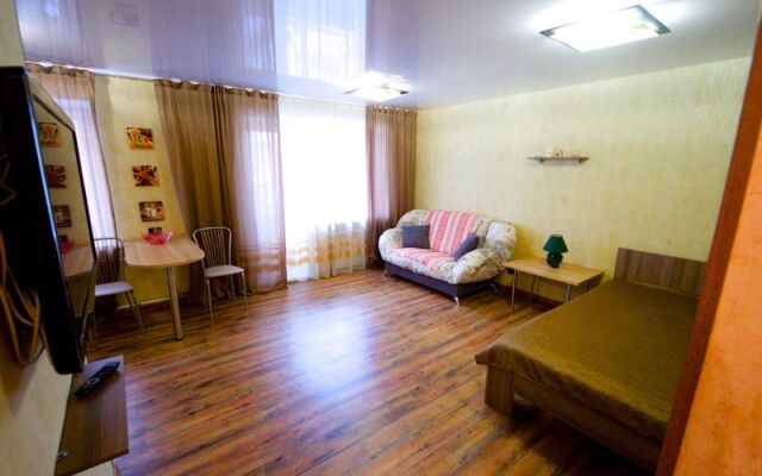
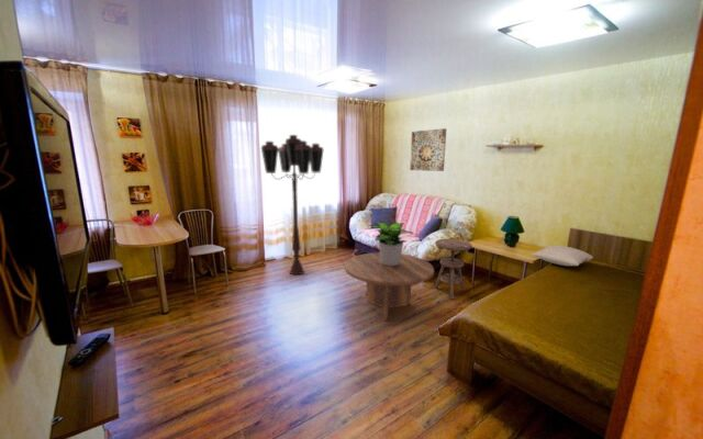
+ floor lamp [260,134,324,275]
+ side table [433,238,473,301]
+ coffee table [344,251,435,322]
+ potted plant [369,221,414,267]
+ wall art [409,127,447,172]
+ pillow [531,245,594,267]
